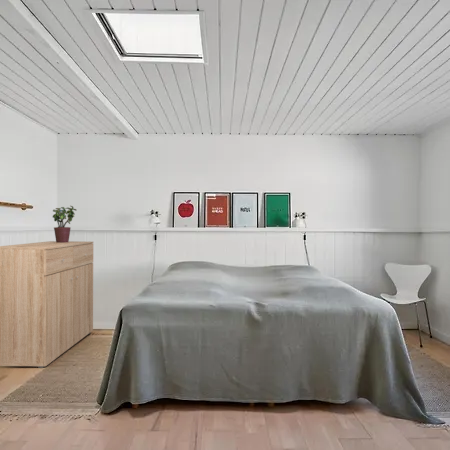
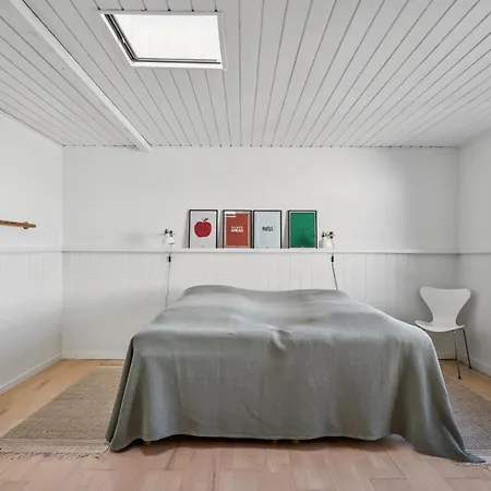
- dresser [0,240,94,369]
- potted plant [52,205,77,243]
